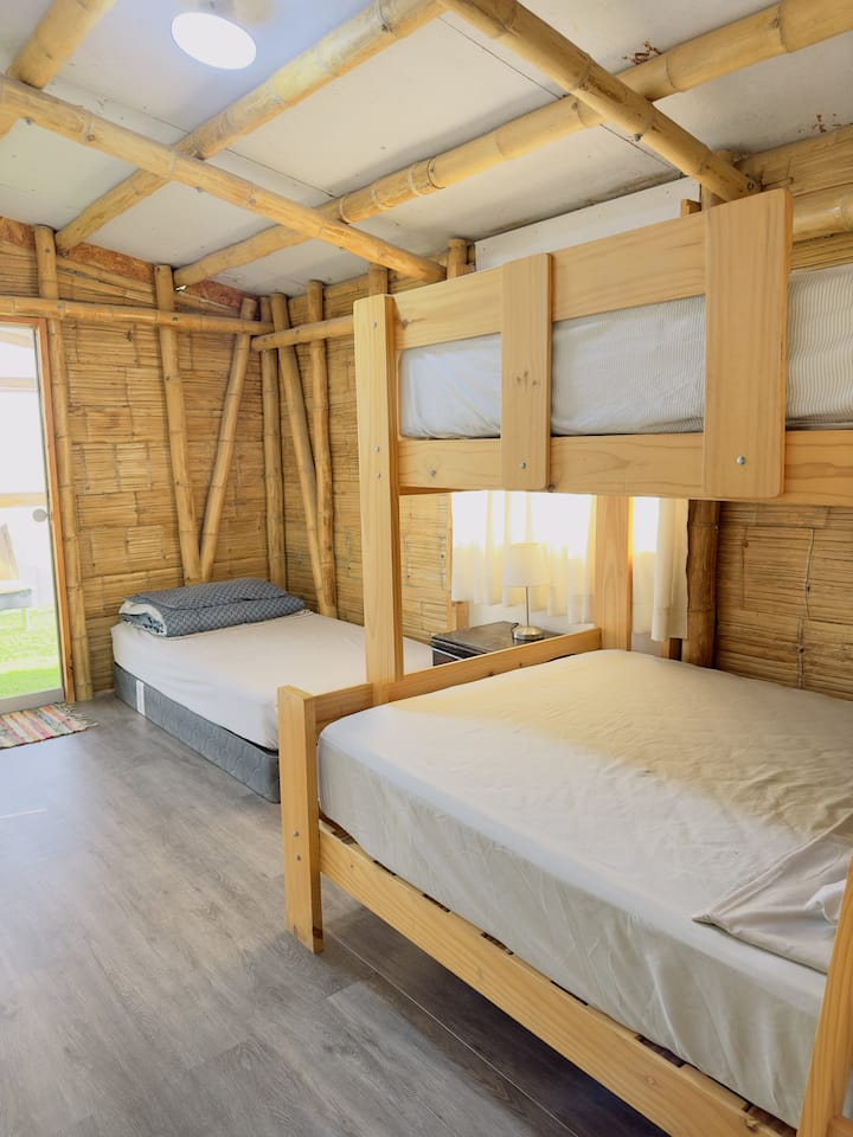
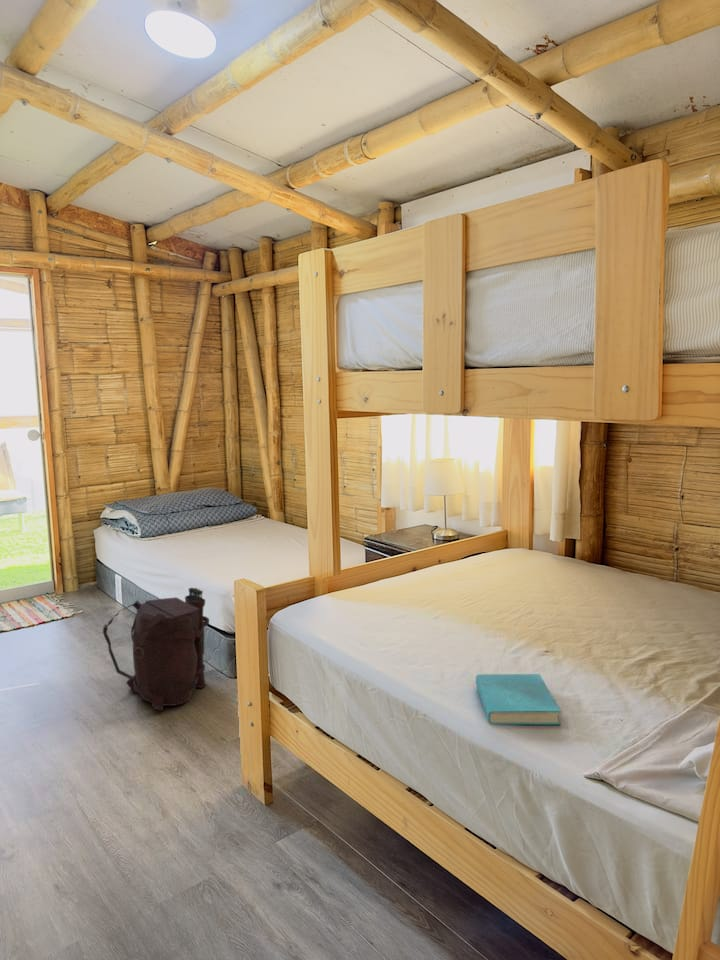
+ book [475,673,562,726]
+ backpack [102,587,210,712]
